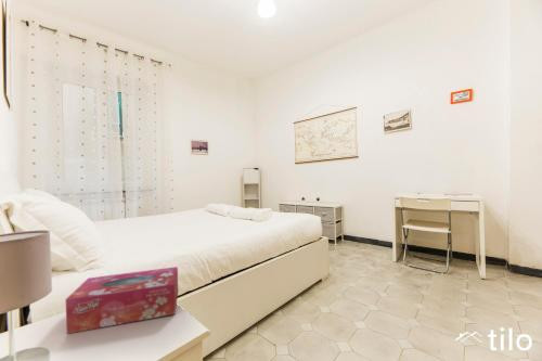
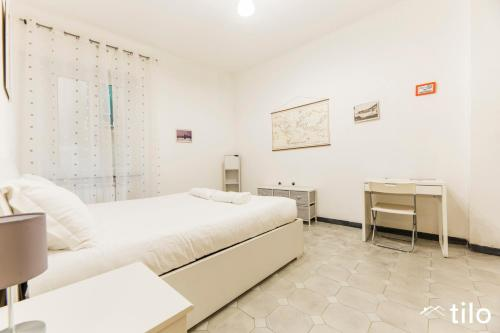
- tissue box [65,266,179,335]
